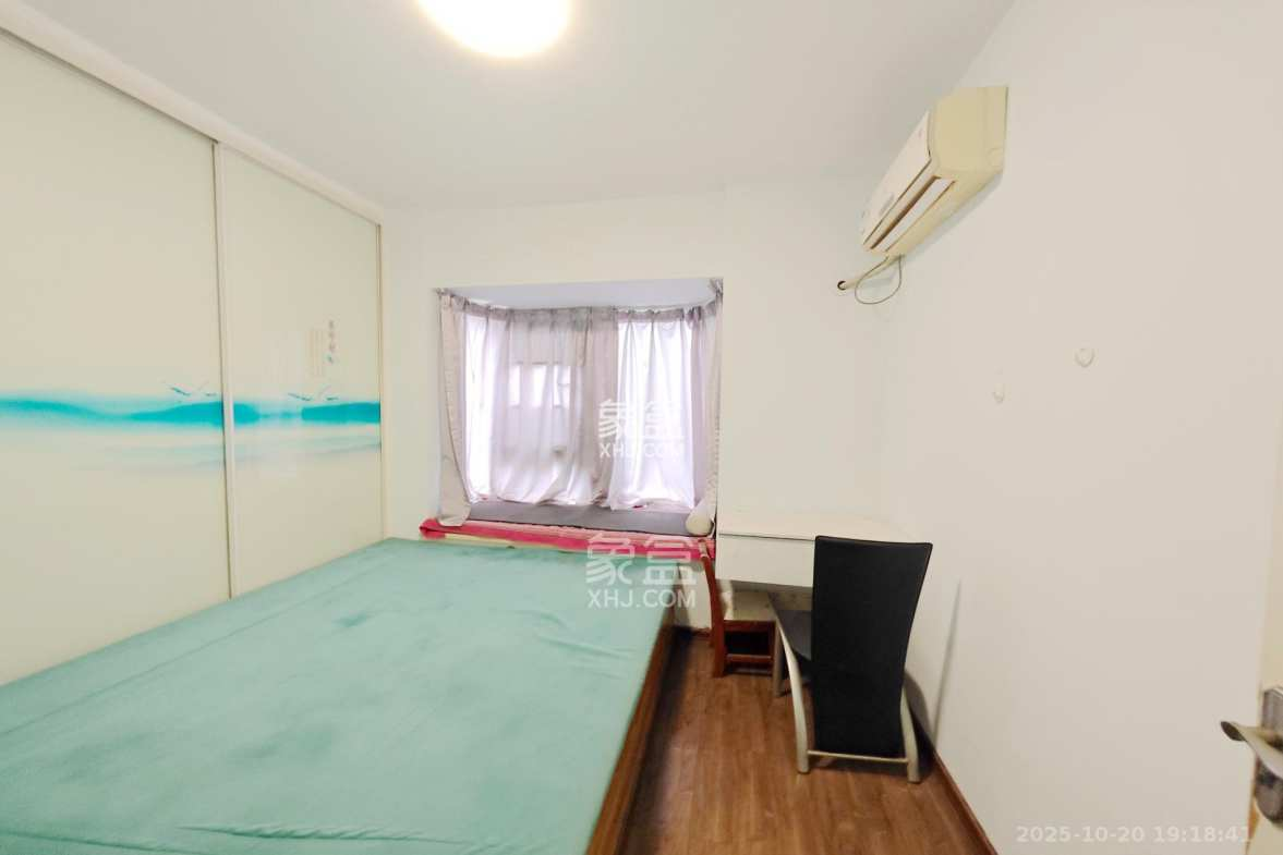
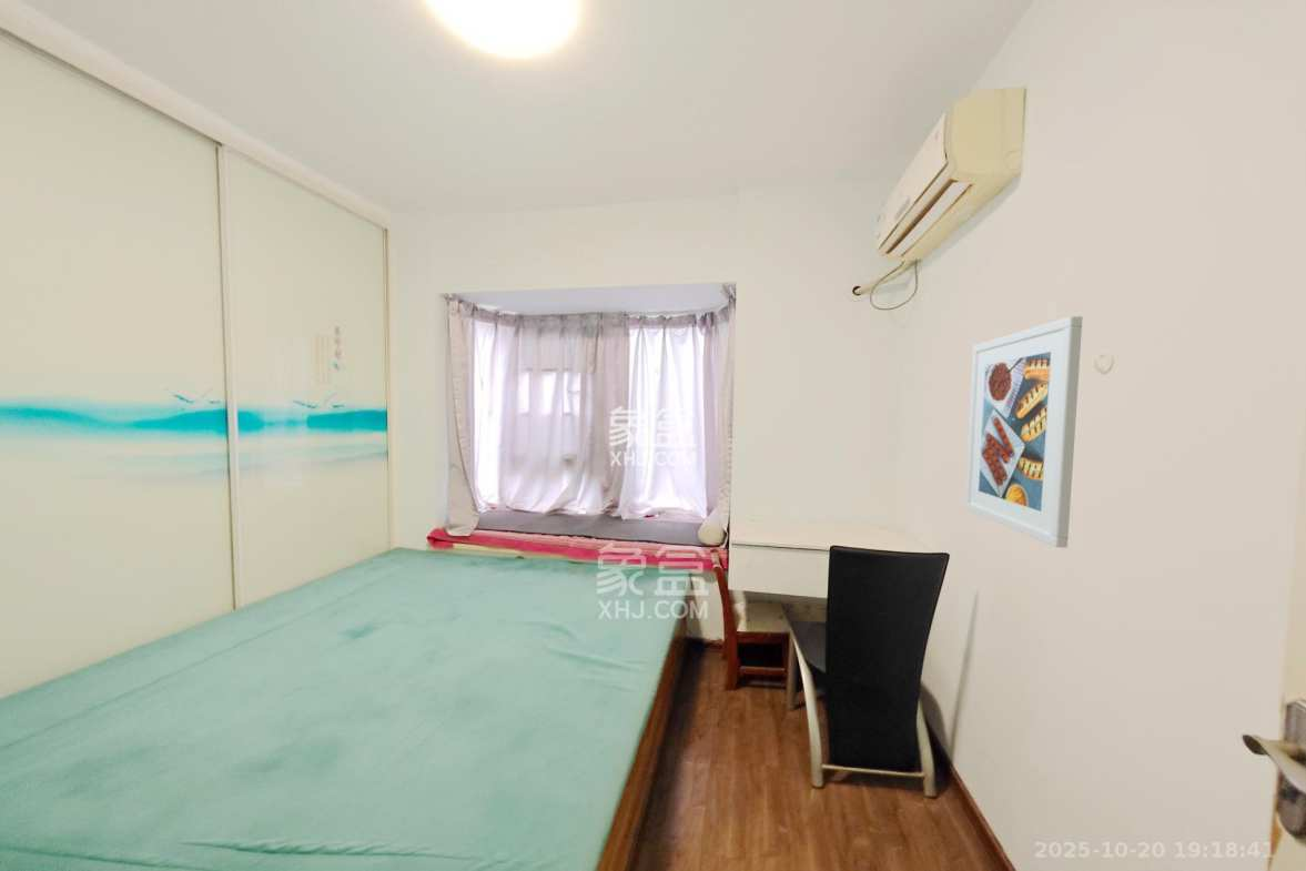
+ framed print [963,315,1083,549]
